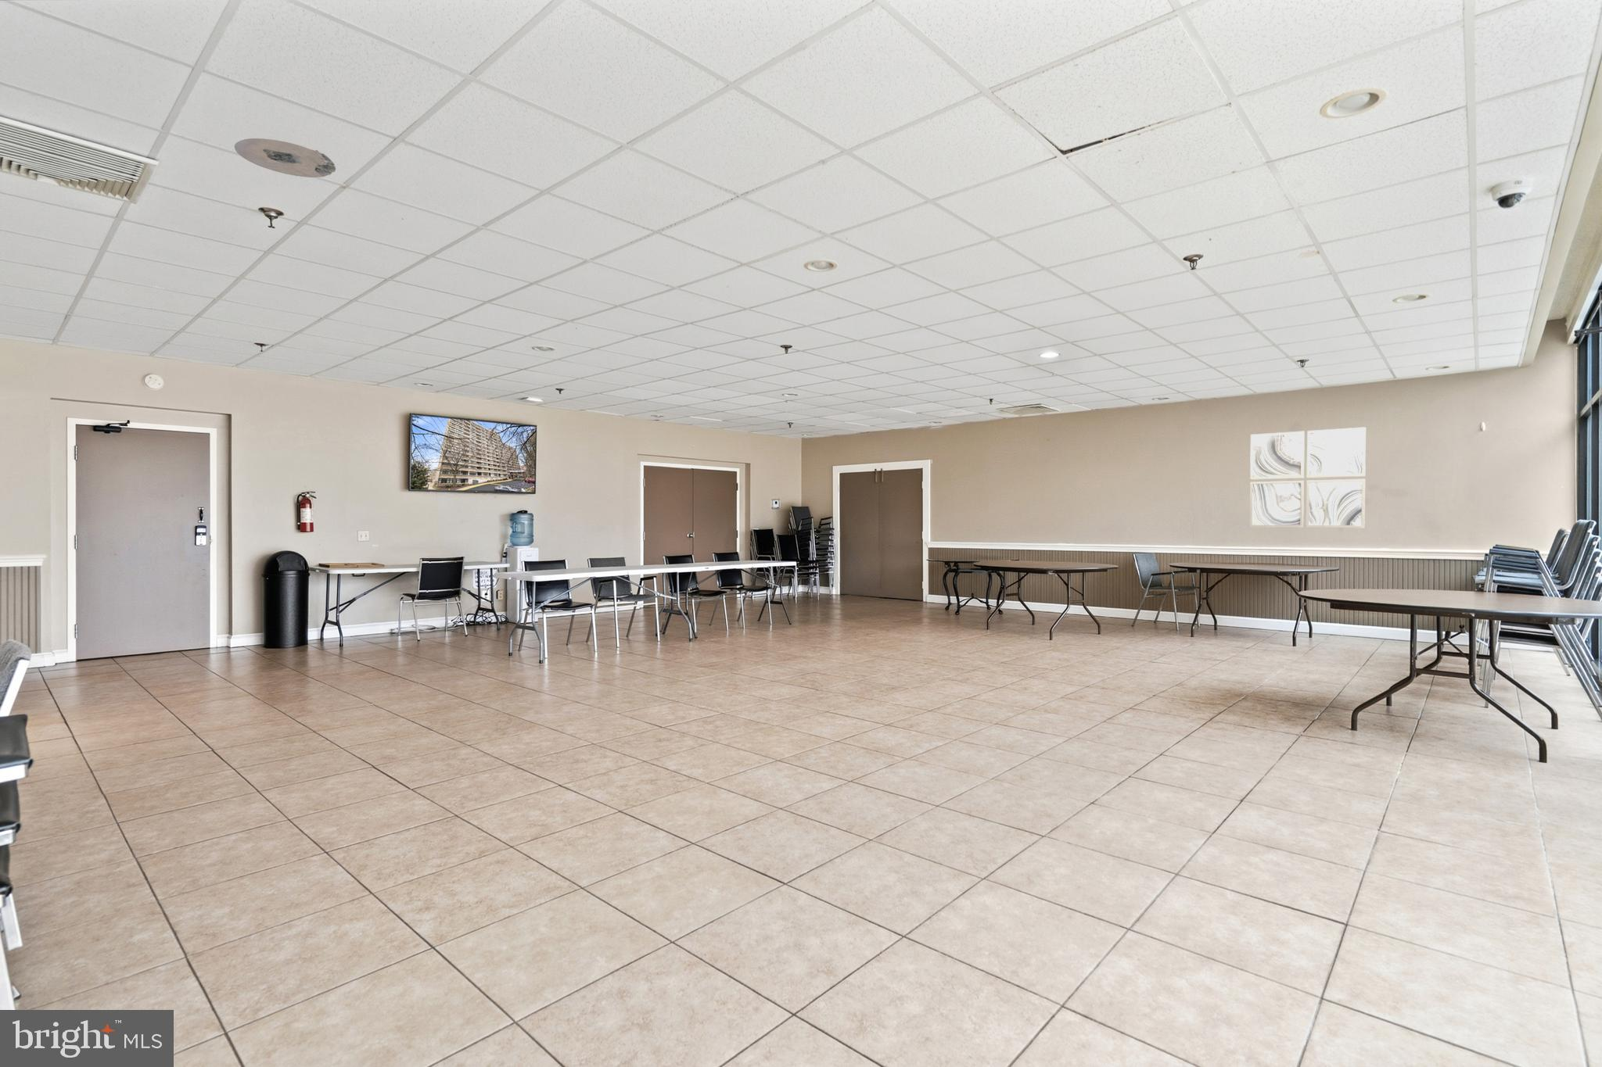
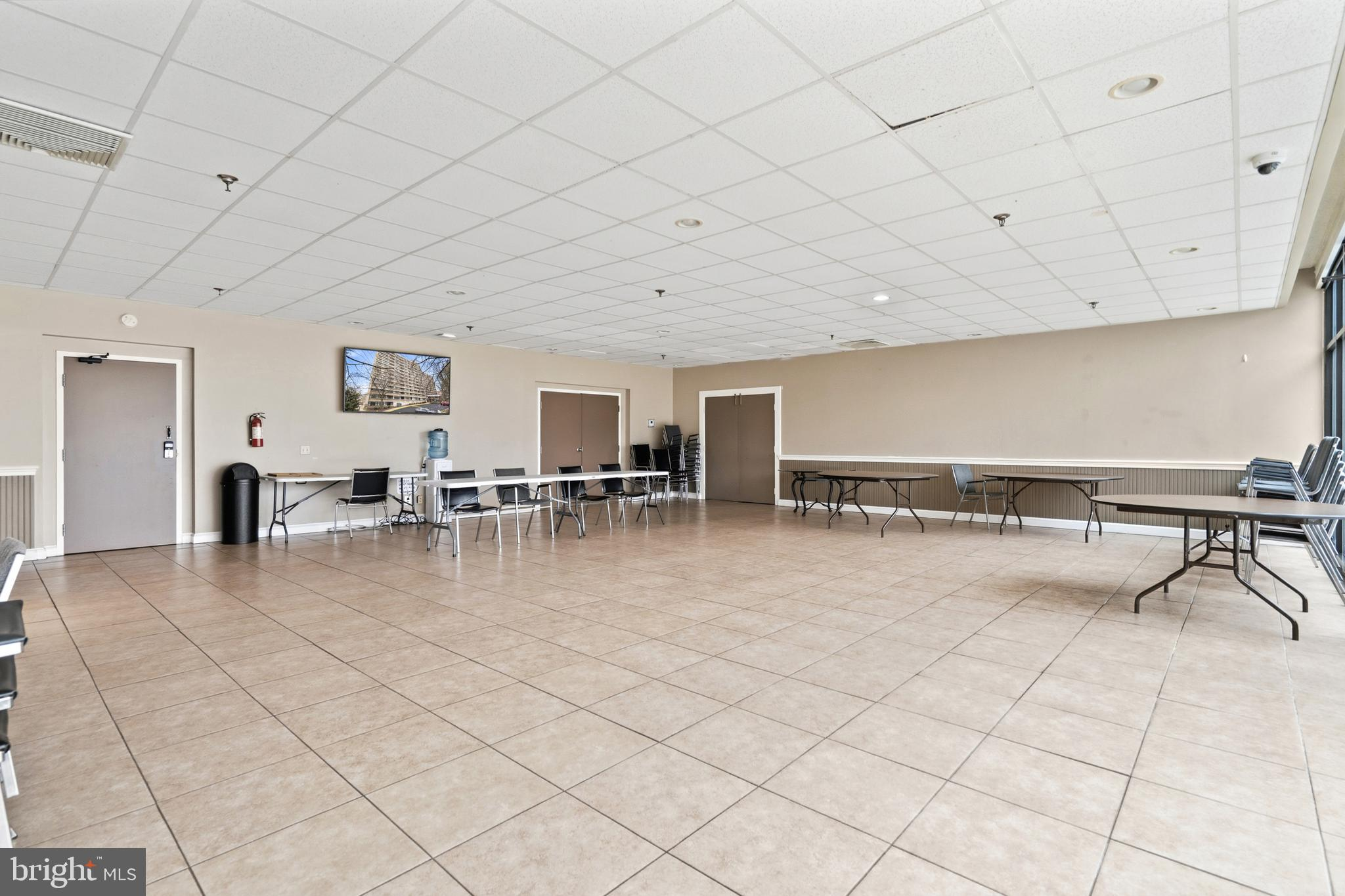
- ceiling light [233,138,336,179]
- wall art [1248,426,1366,529]
